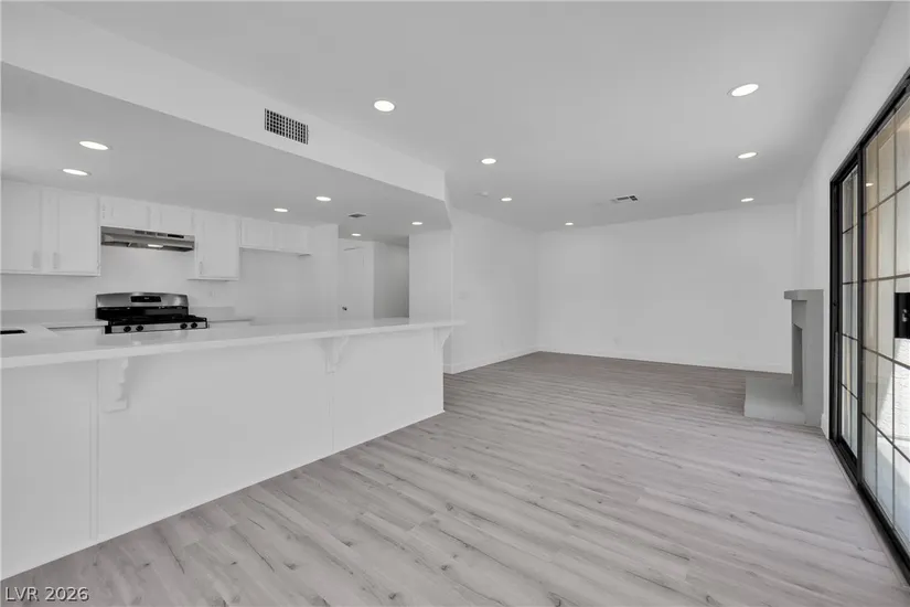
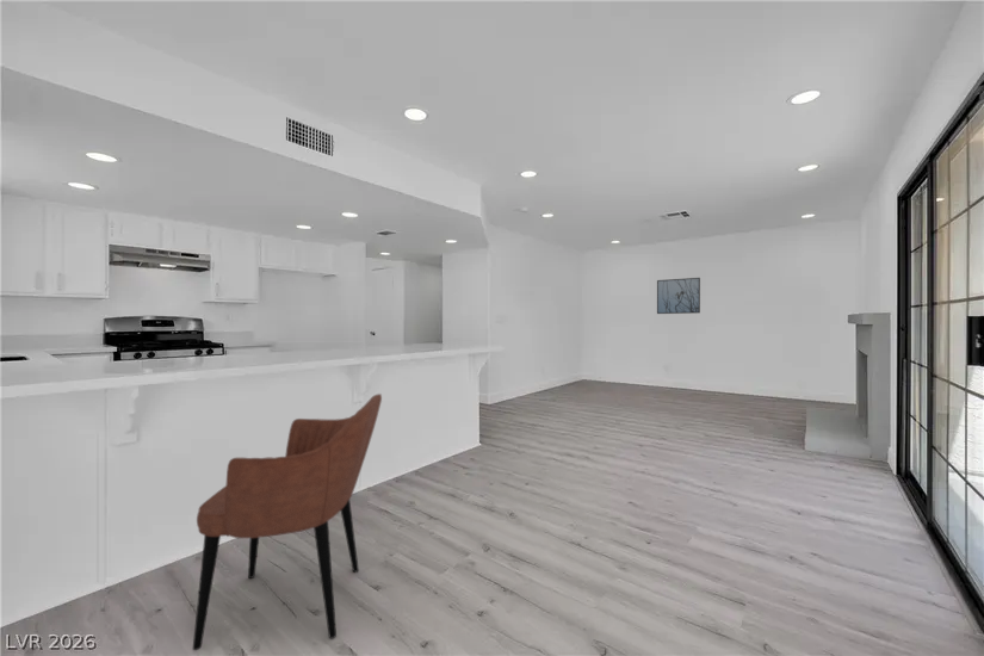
+ armchair [192,392,383,651]
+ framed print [656,277,701,315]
